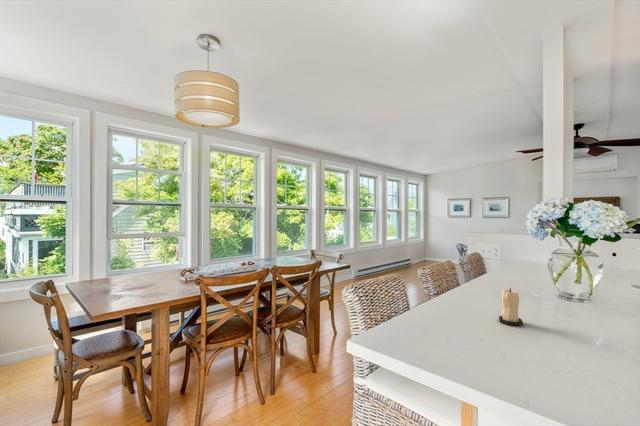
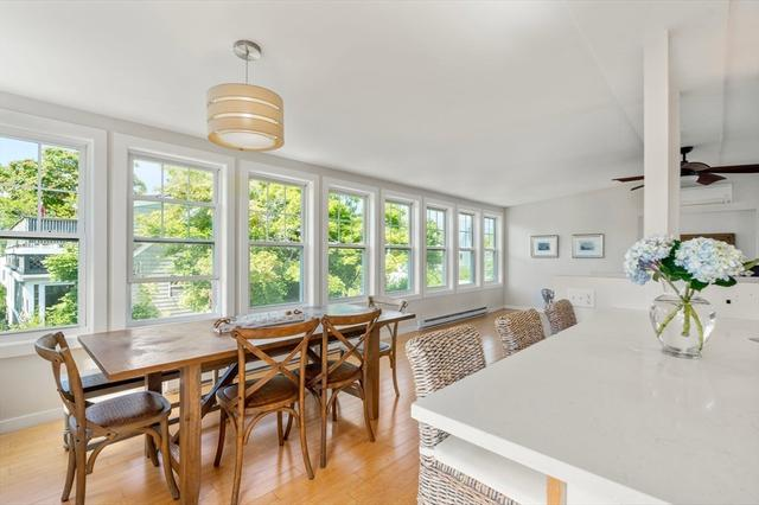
- candle [498,287,524,326]
